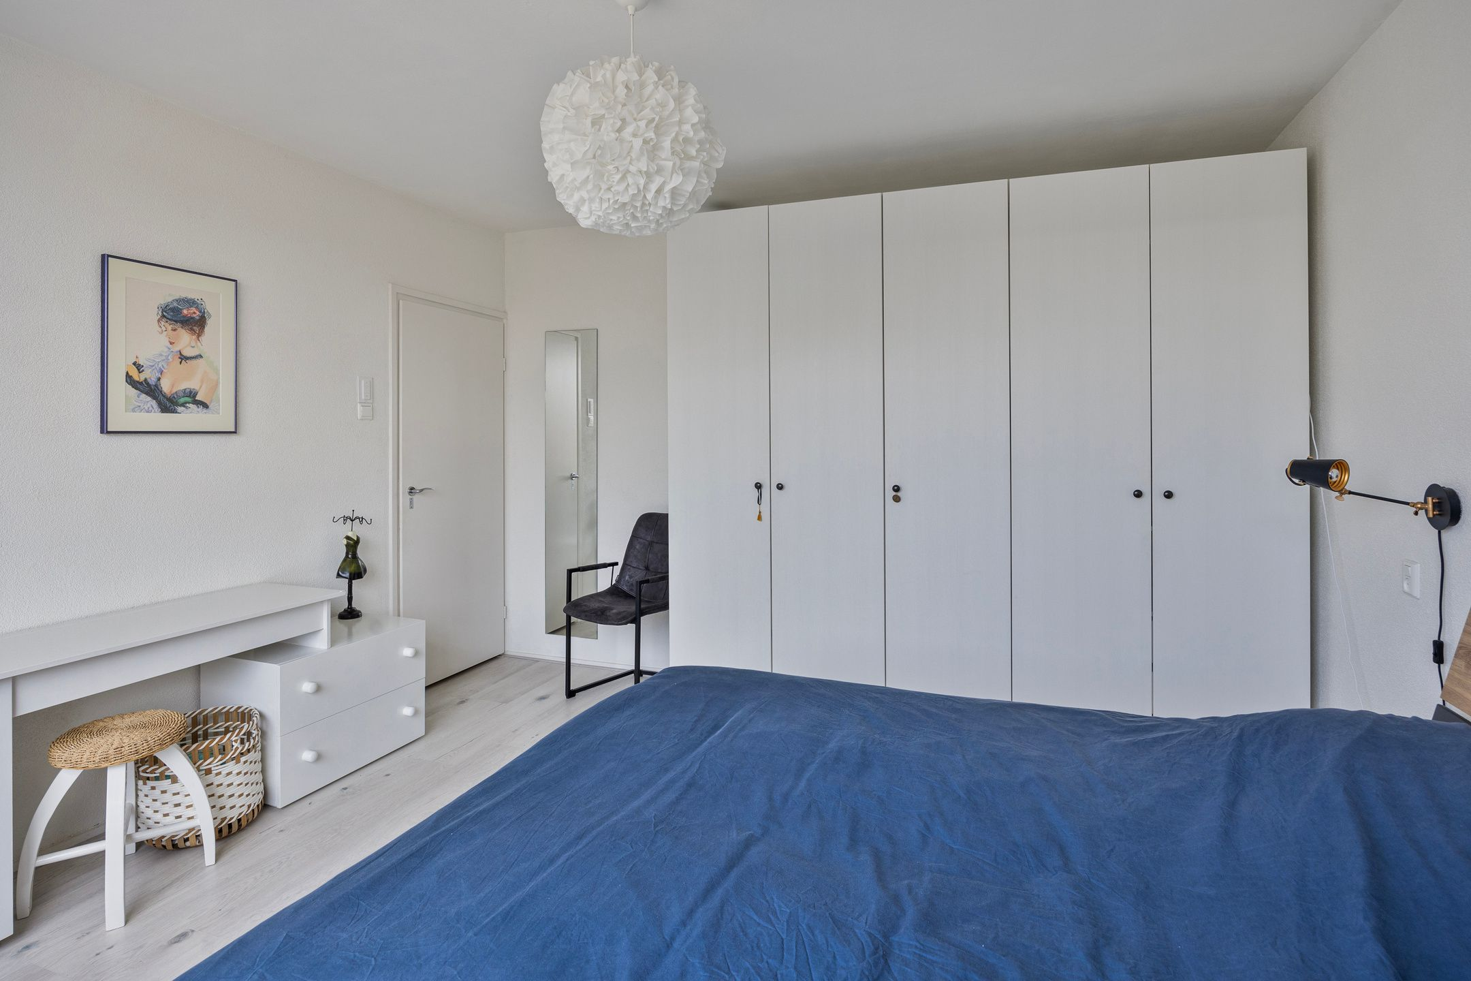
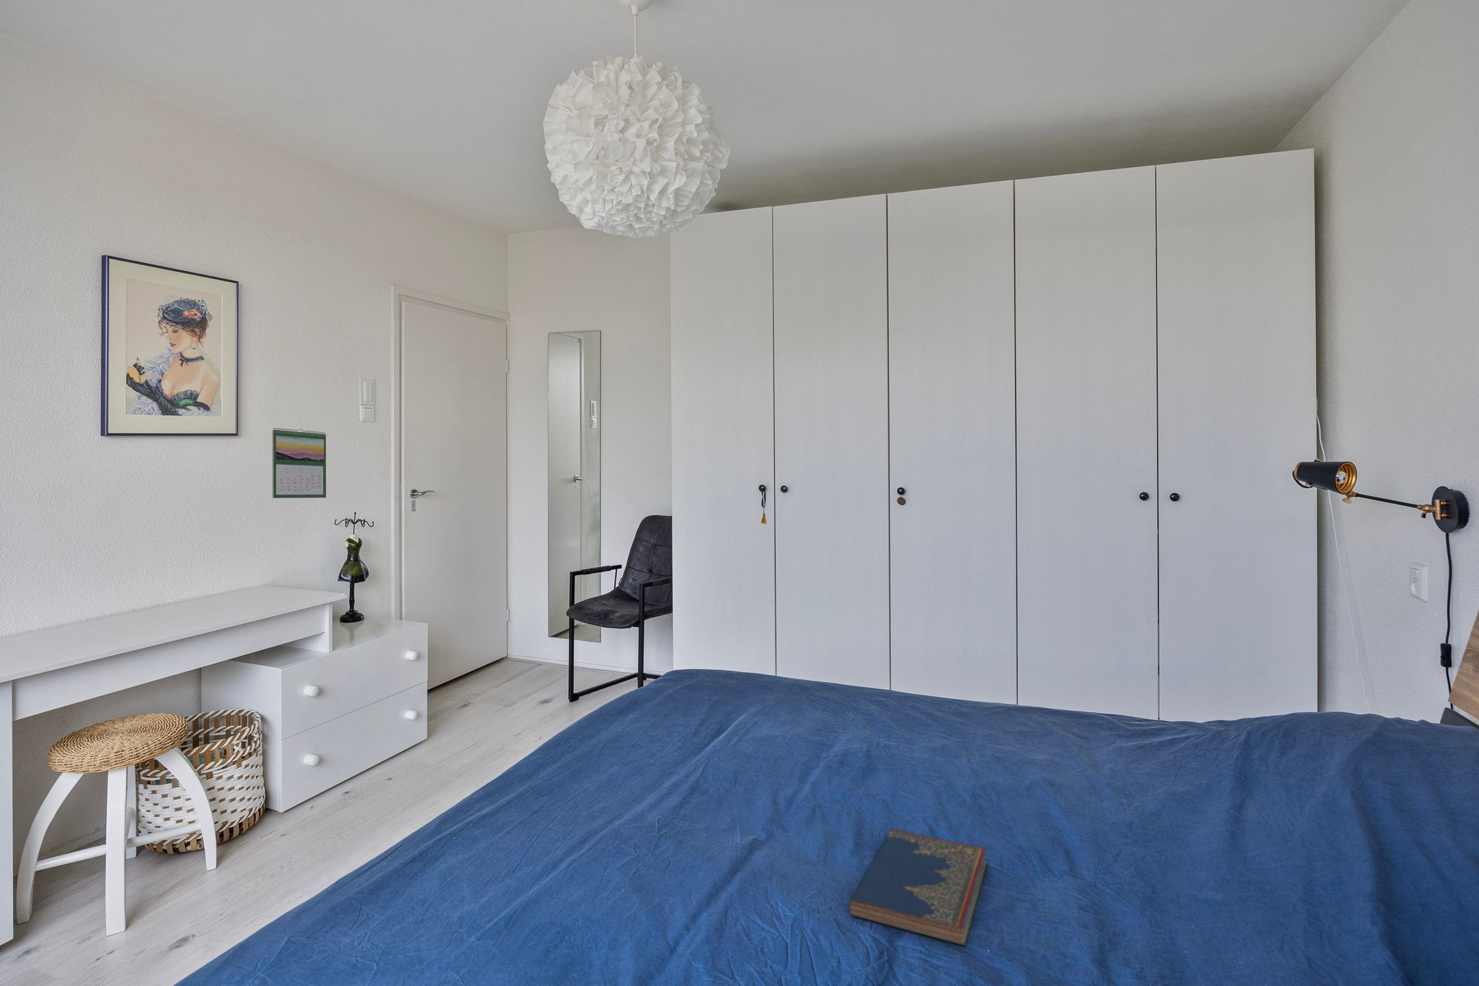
+ hardcover book [850,828,988,947]
+ calendar [272,427,327,499]
